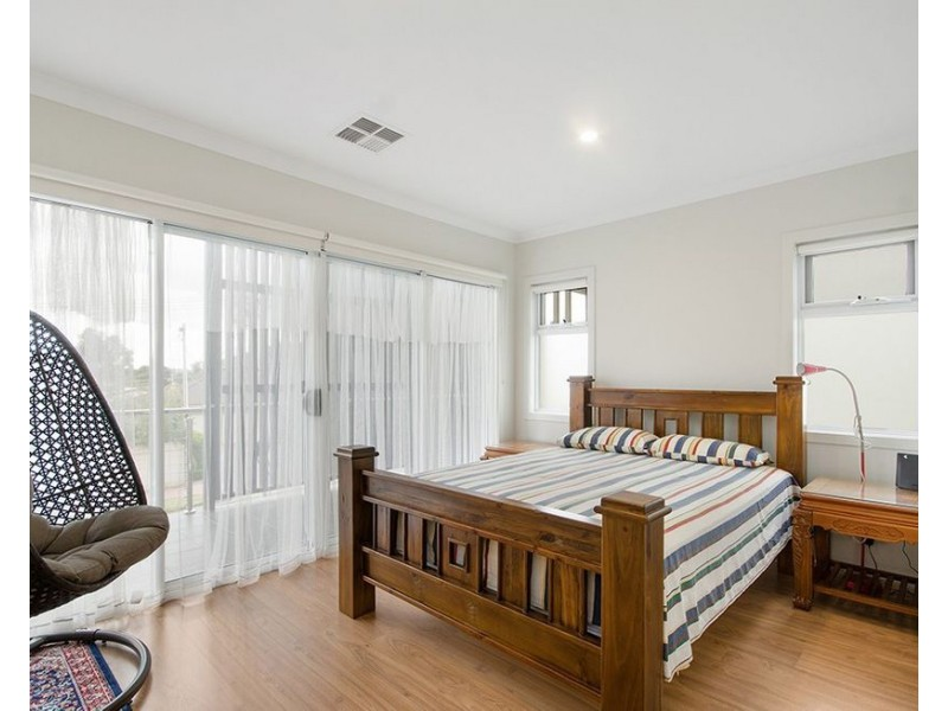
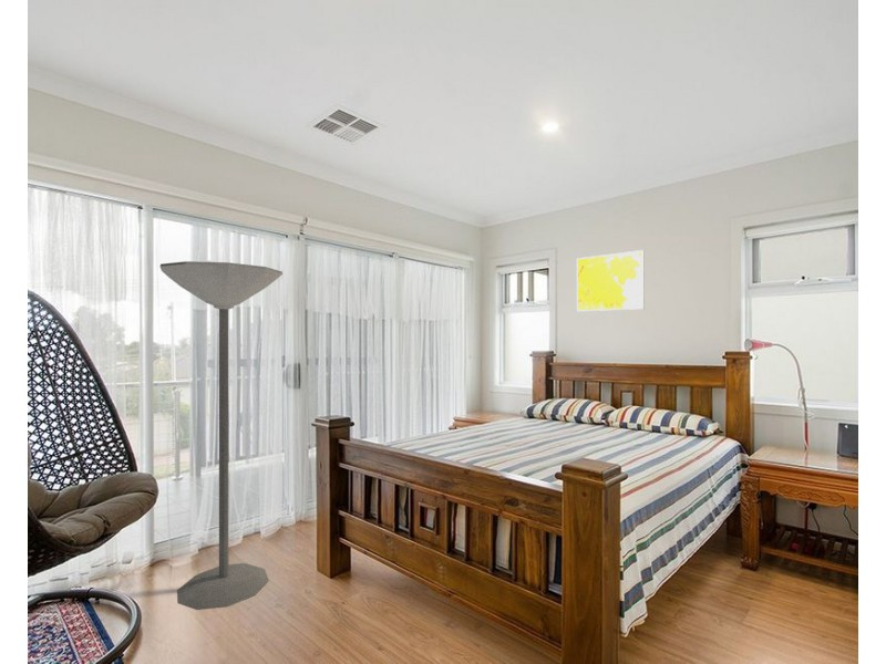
+ floor lamp [158,260,284,611]
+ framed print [576,249,646,312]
